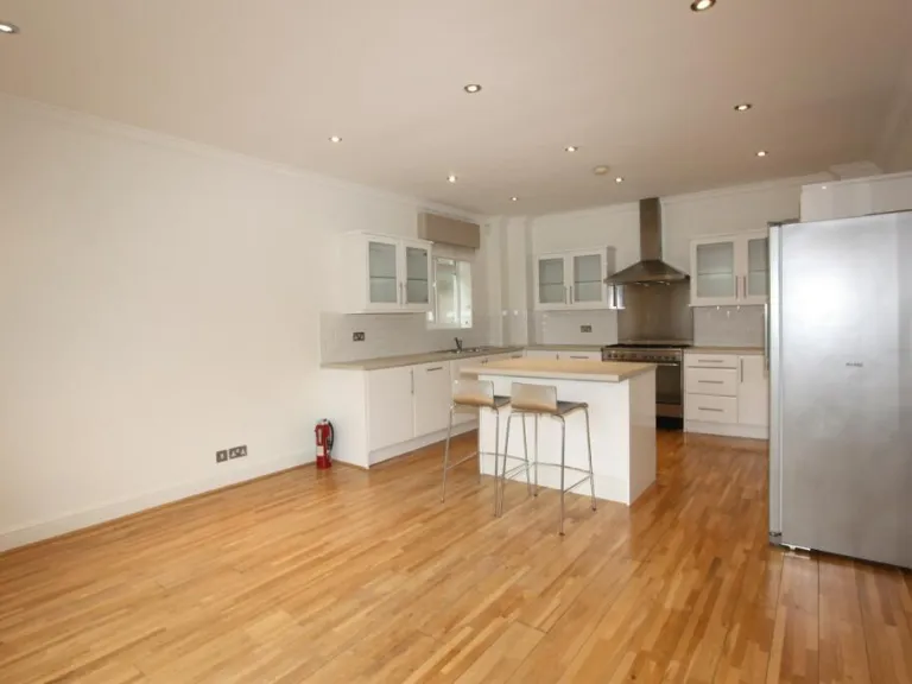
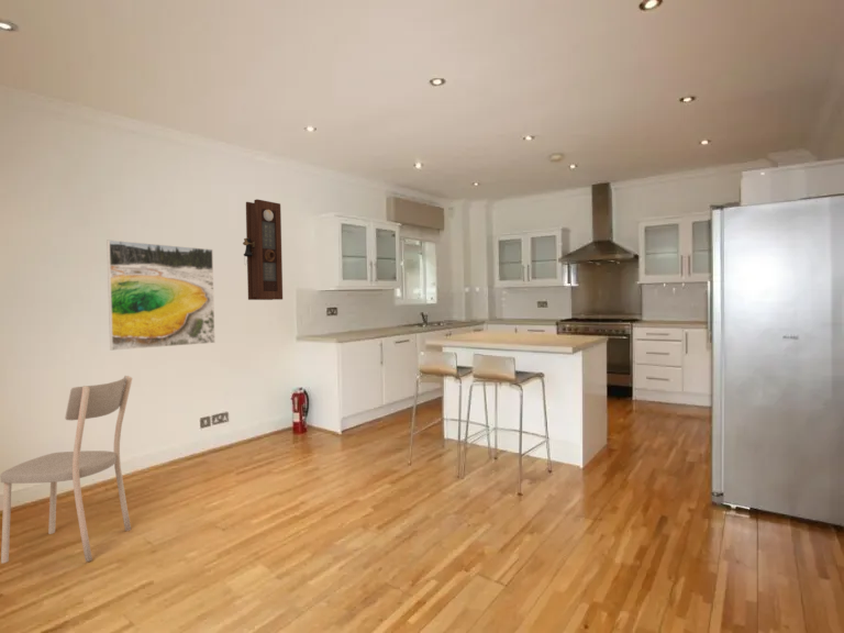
+ pendulum clock [242,198,284,301]
+ dining chair [0,375,133,564]
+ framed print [106,238,216,352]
